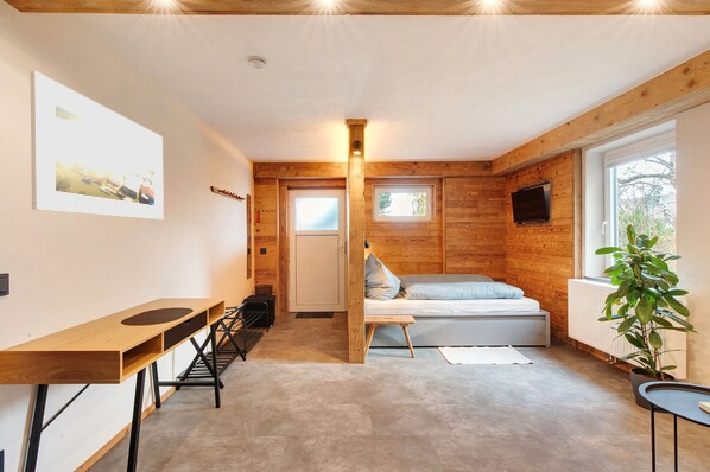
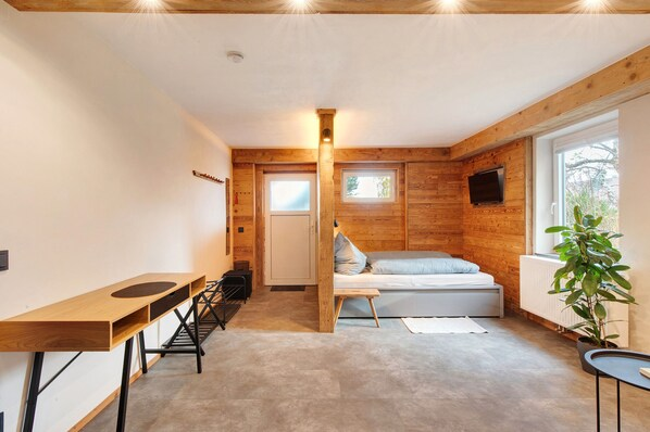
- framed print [30,70,165,221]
